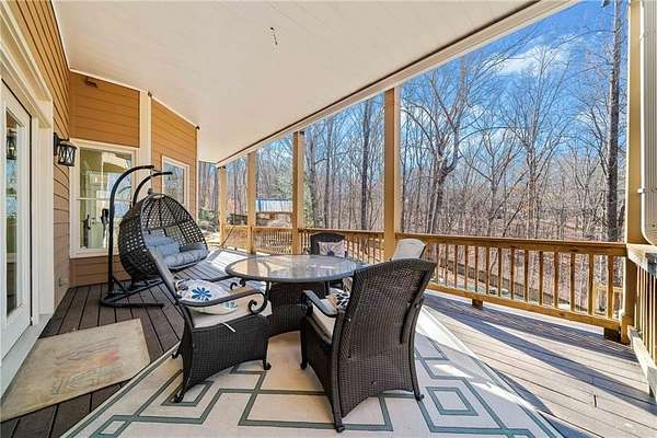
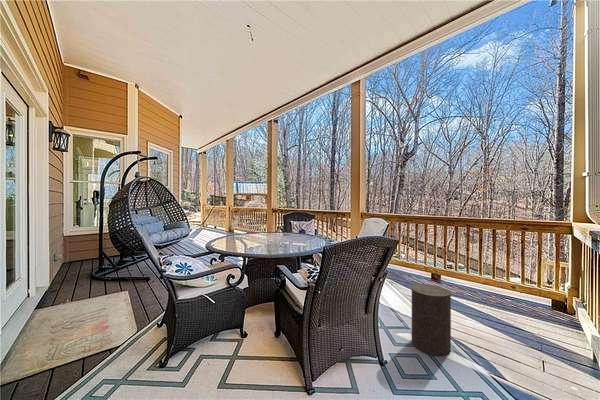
+ stool [411,283,452,357]
